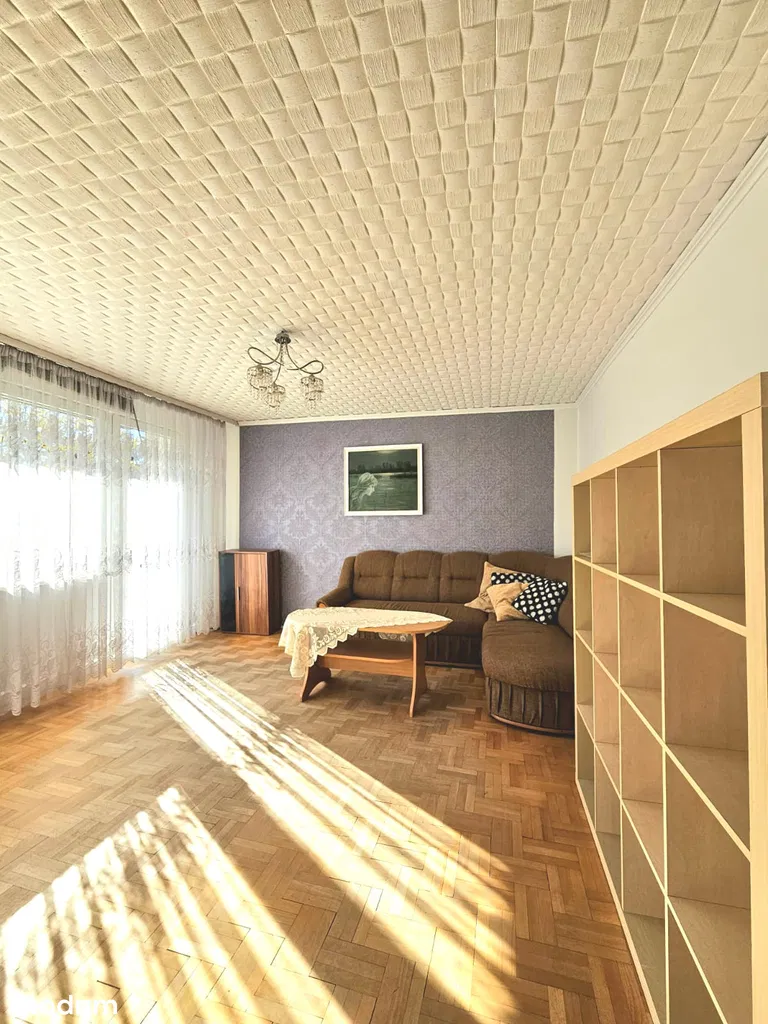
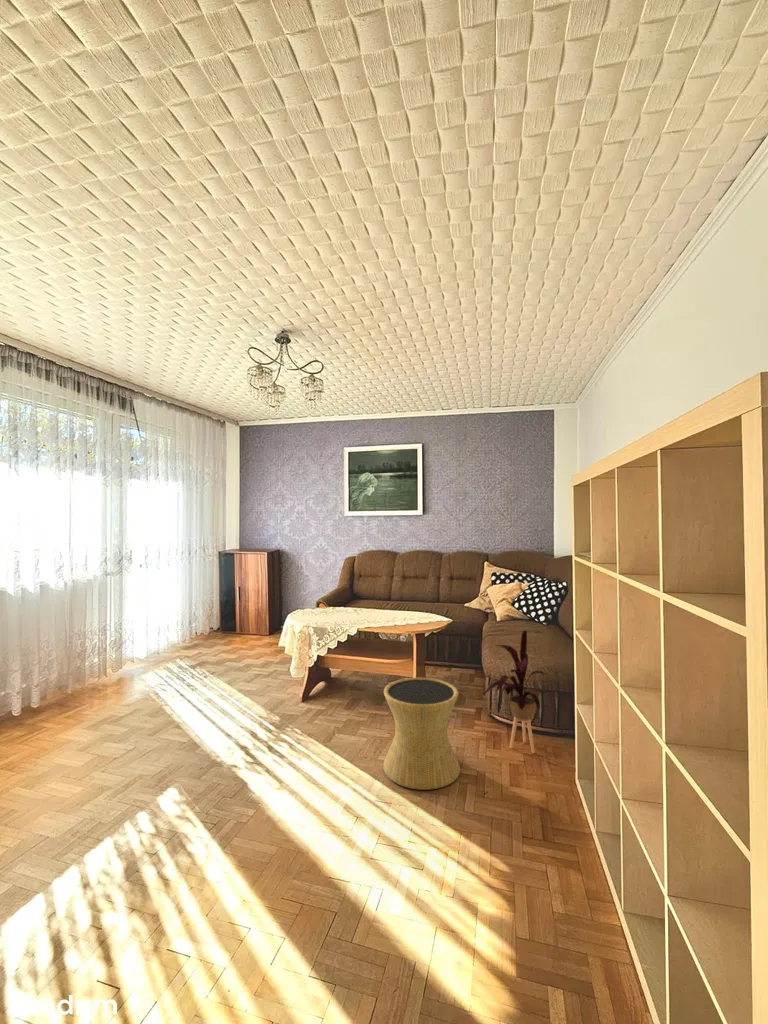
+ side table [382,677,461,791]
+ house plant [481,629,547,754]
